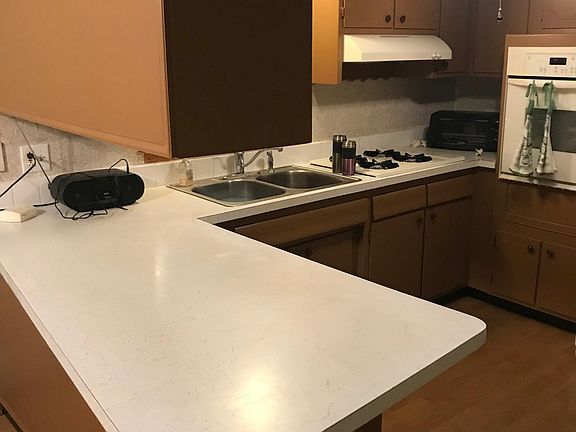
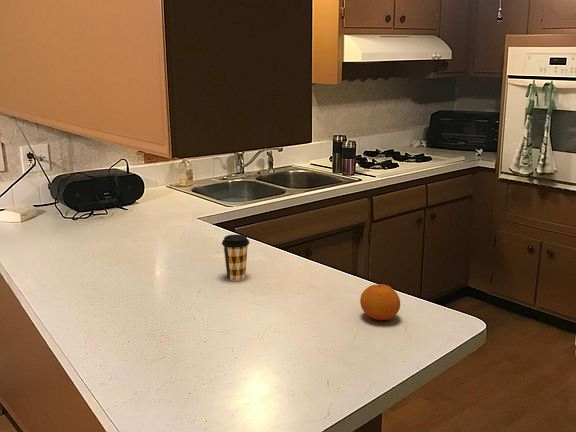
+ coffee cup [221,234,250,282]
+ fruit [359,283,401,321]
